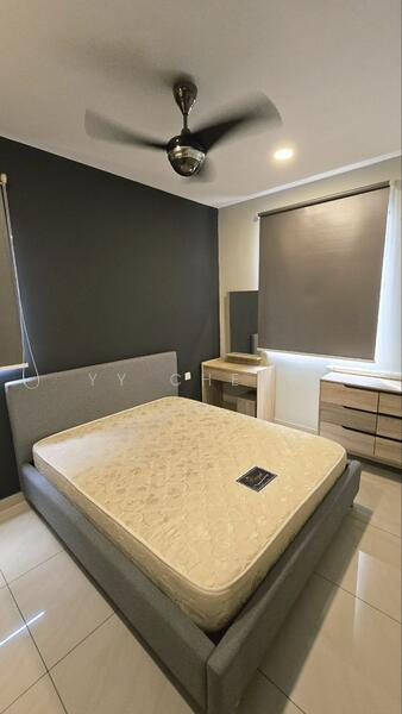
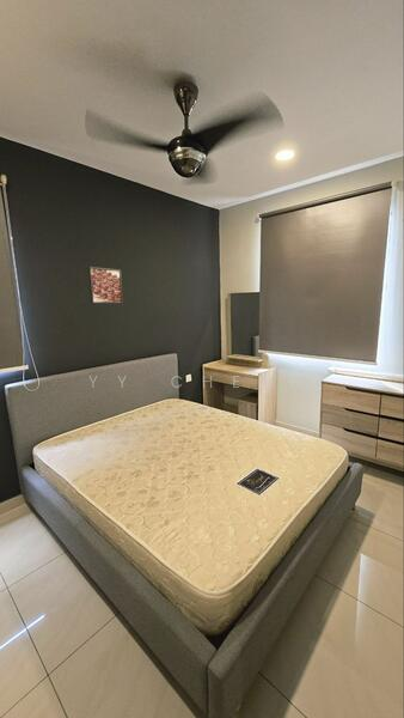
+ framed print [87,266,124,305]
